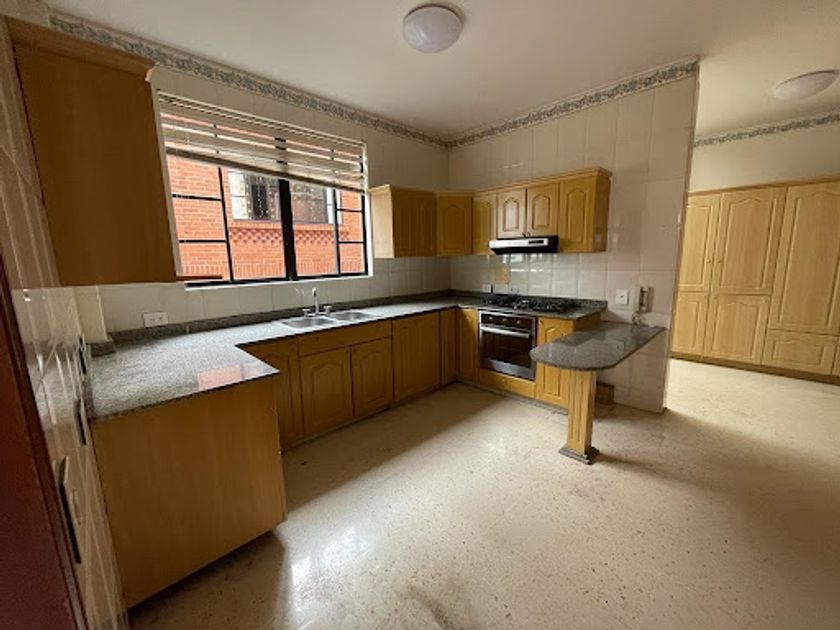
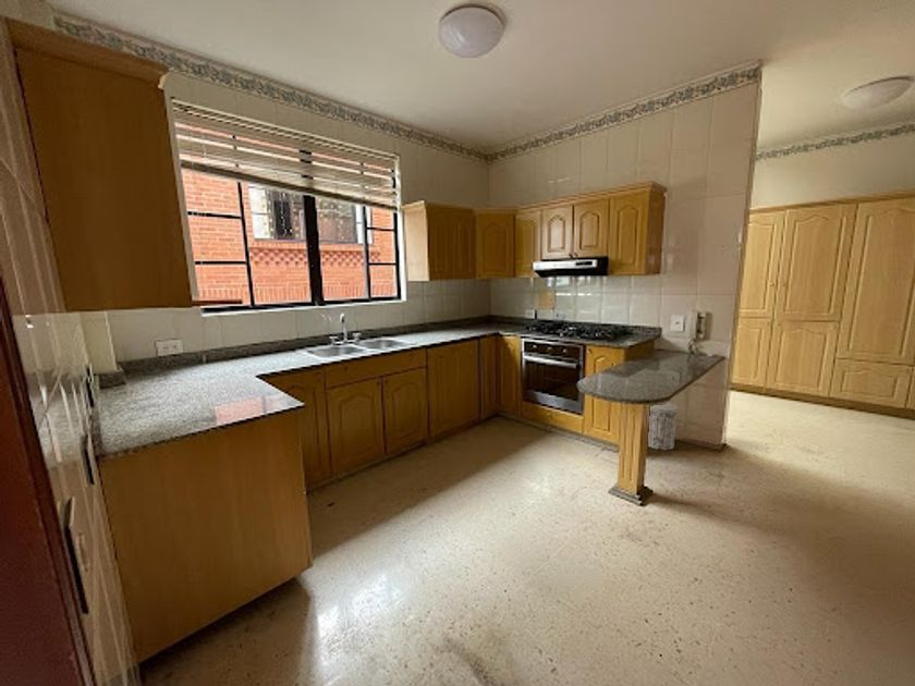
+ trash can [647,401,680,451]
